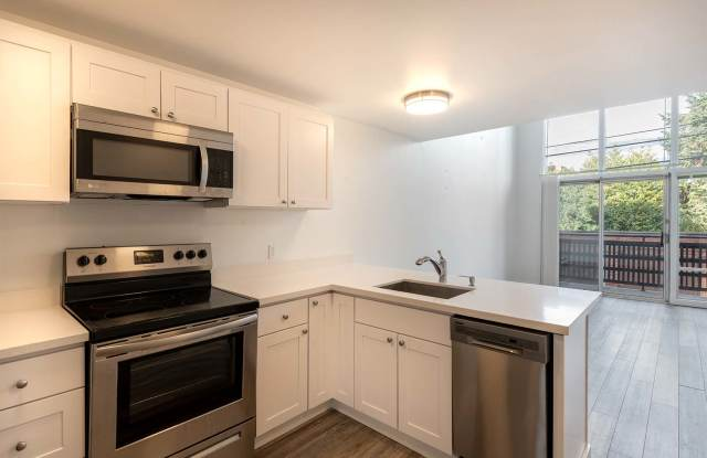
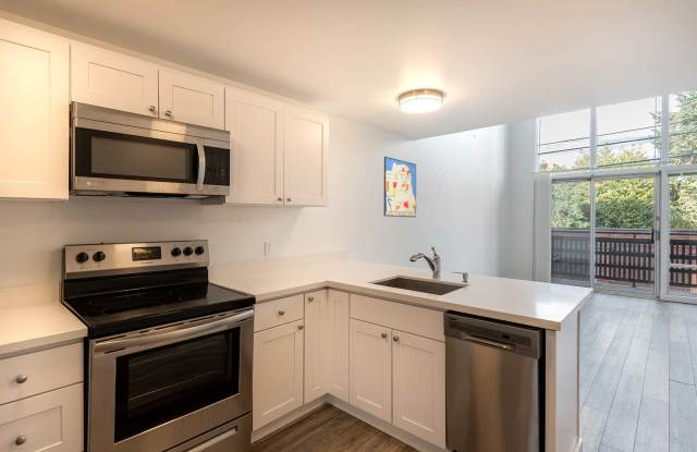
+ wall art [383,156,417,218]
